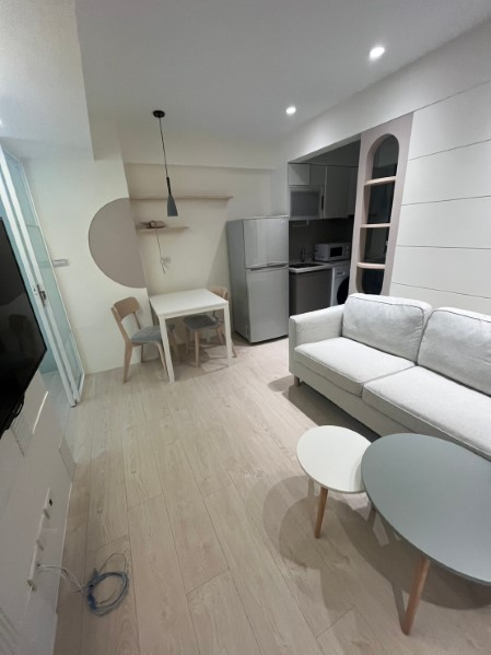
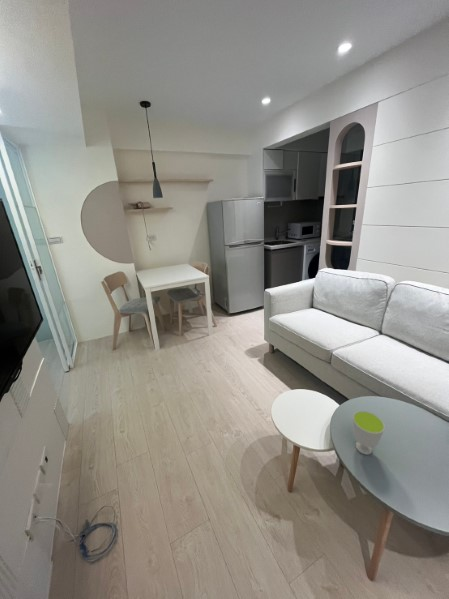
+ cup [352,410,386,456]
